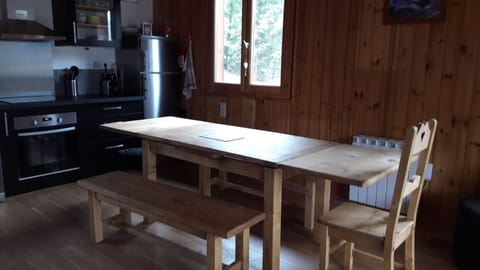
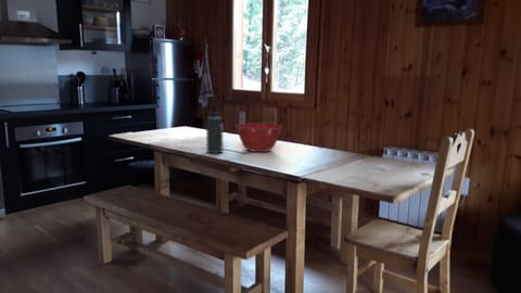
+ mixing bowl [236,122,283,153]
+ thermos bottle [205,104,225,154]
